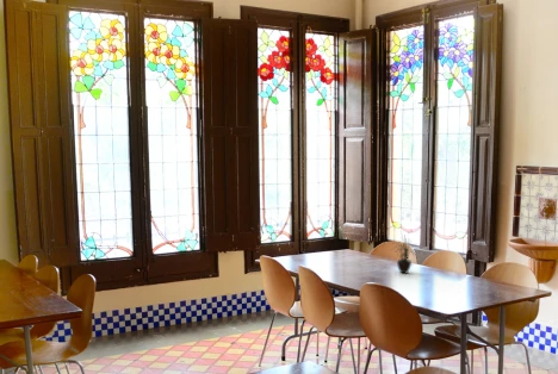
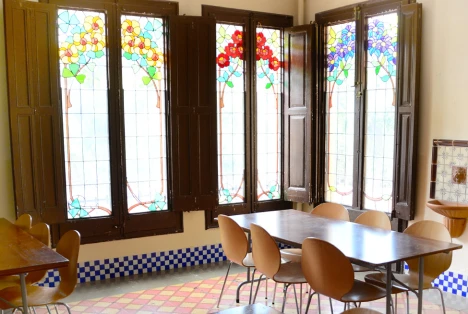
- potted plant [391,229,417,274]
